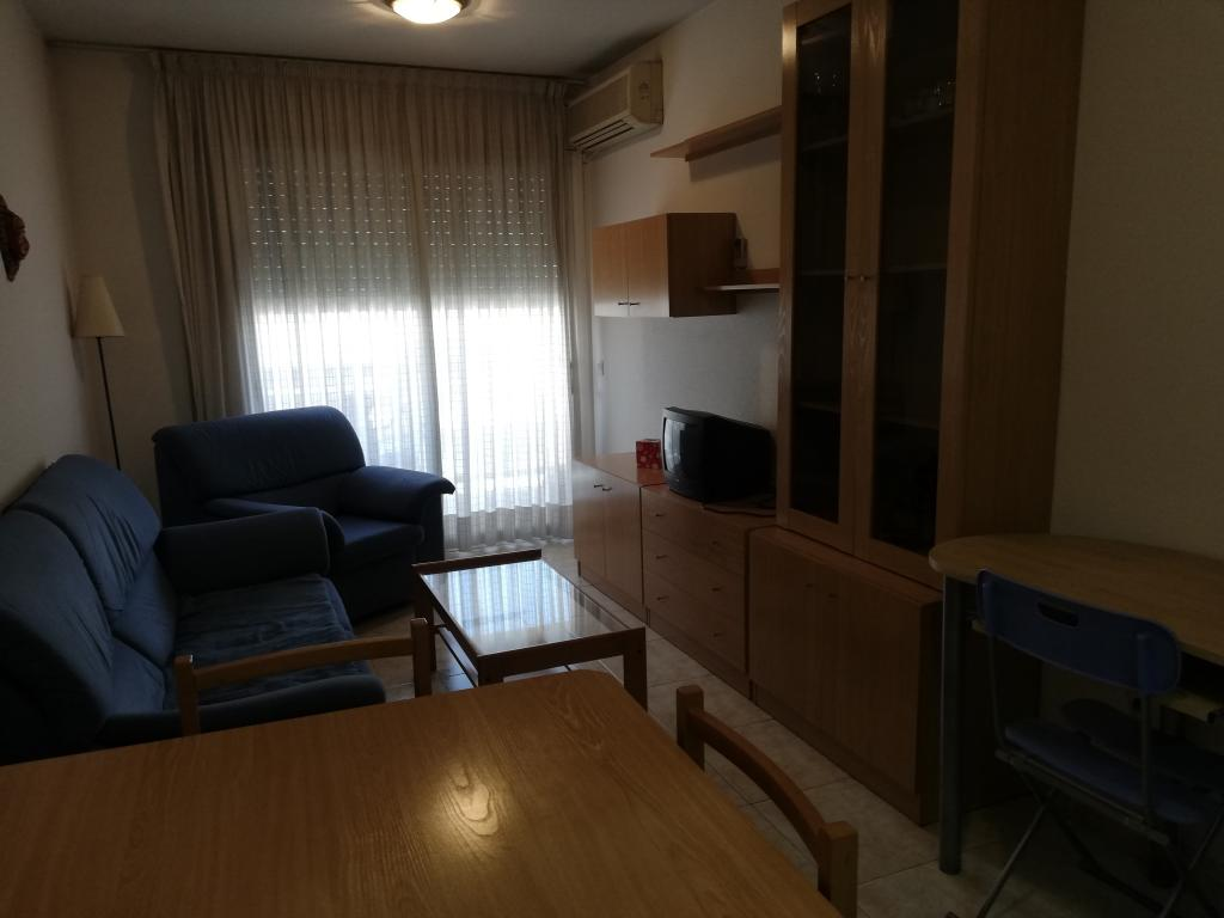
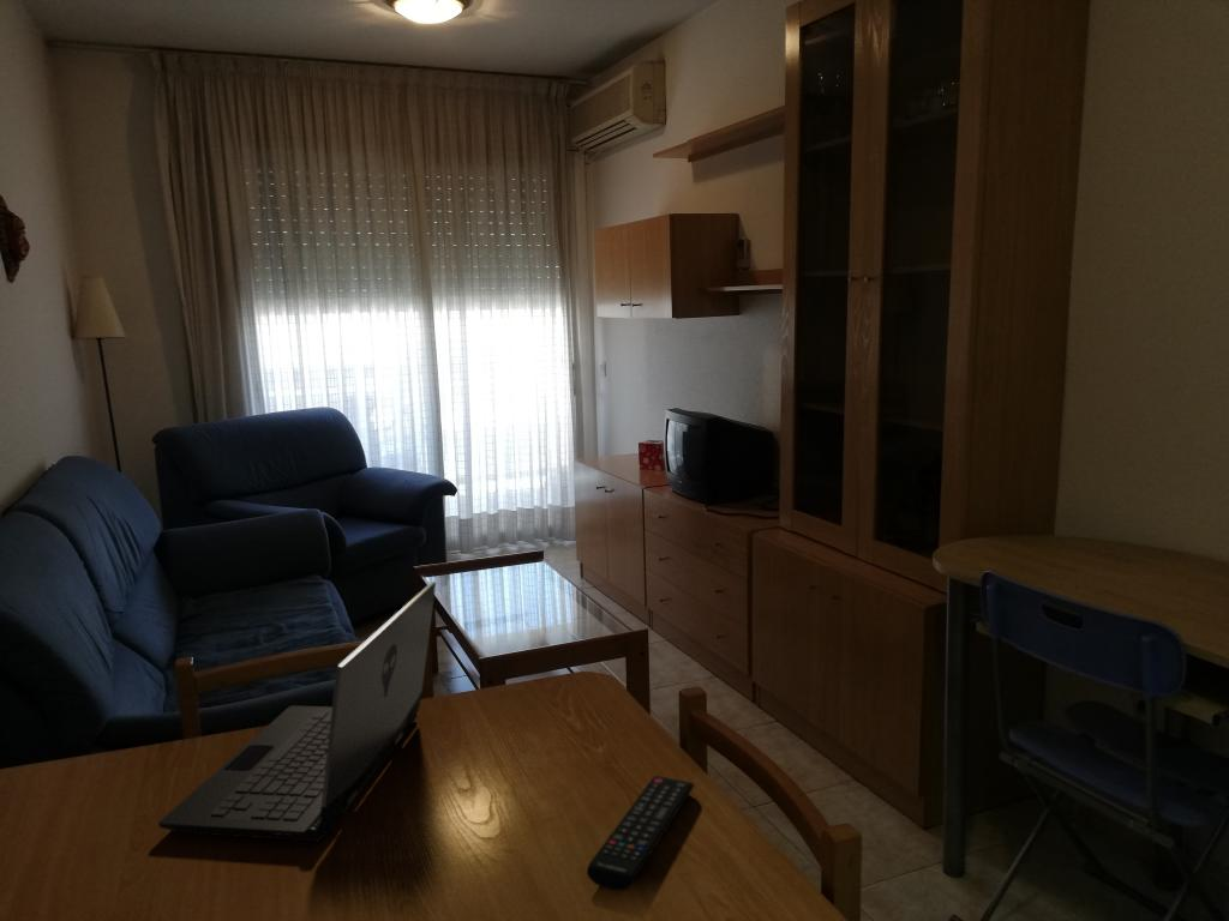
+ remote control [586,775,695,892]
+ laptop [157,580,437,842]
